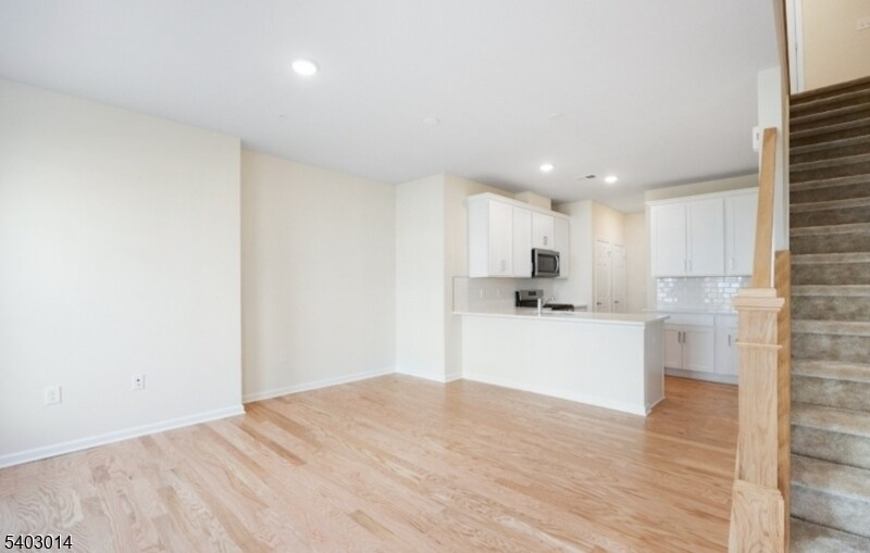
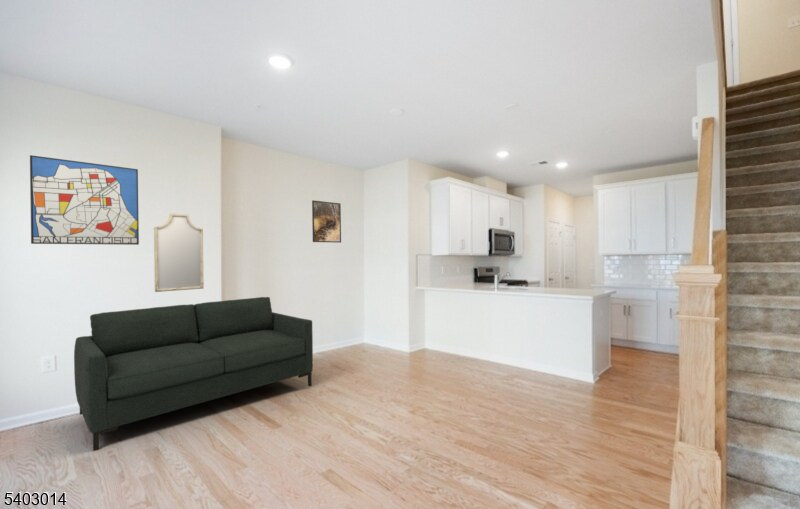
+ sofa [73,296,314,452]
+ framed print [311,199,342,244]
+ wall art [29,154,140,246]
+ home mirror [153,213,205,293]
